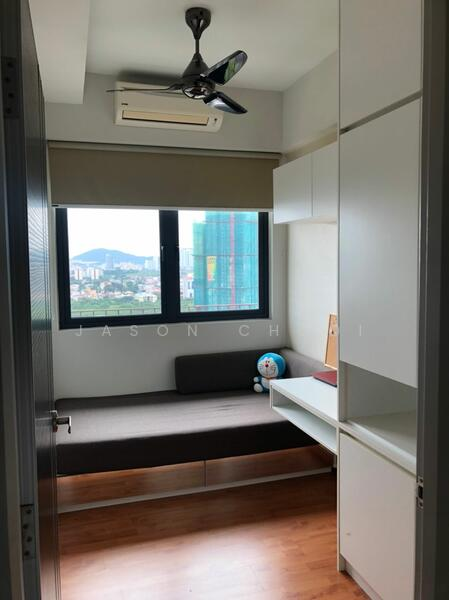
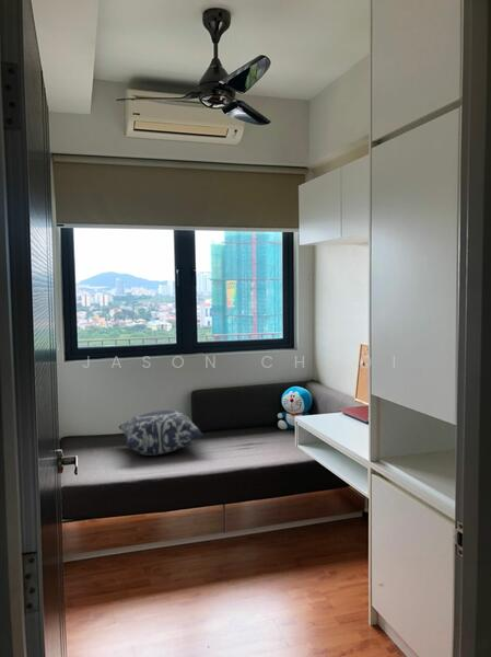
+ cushion [118,410,203,457]
